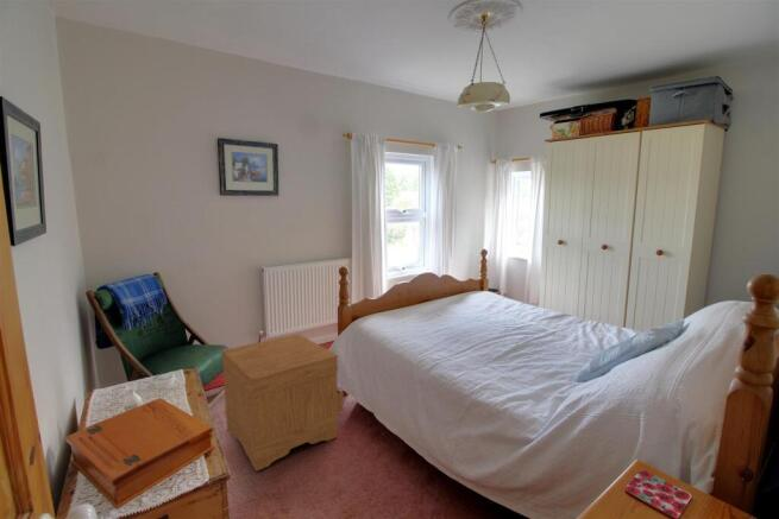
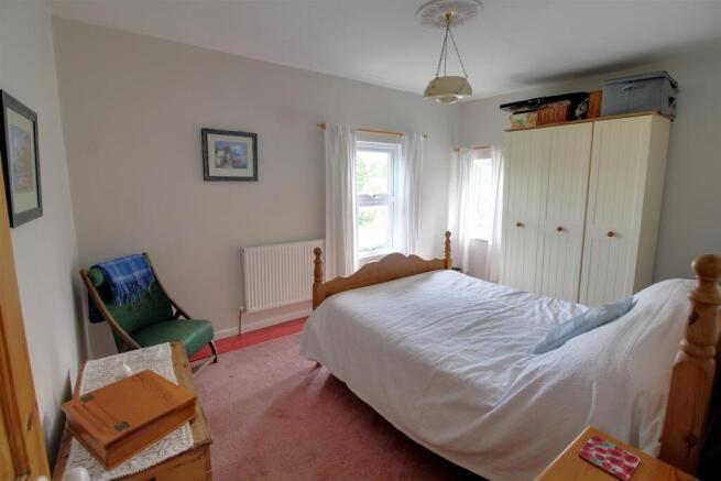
- nightstand [220,333,345,473]
